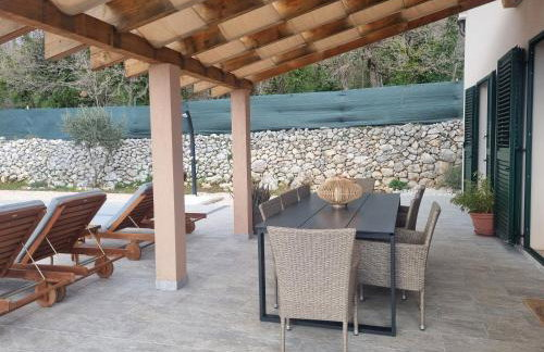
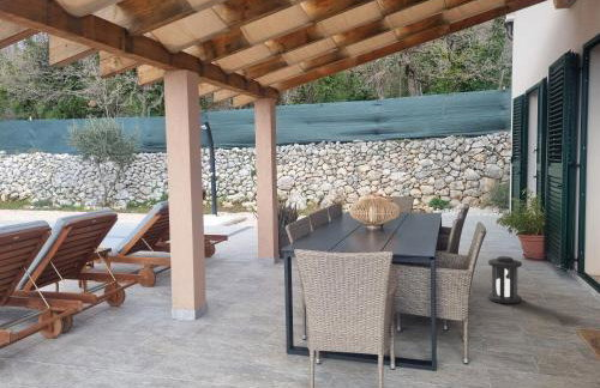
+ lantern [487,255,523,304]
